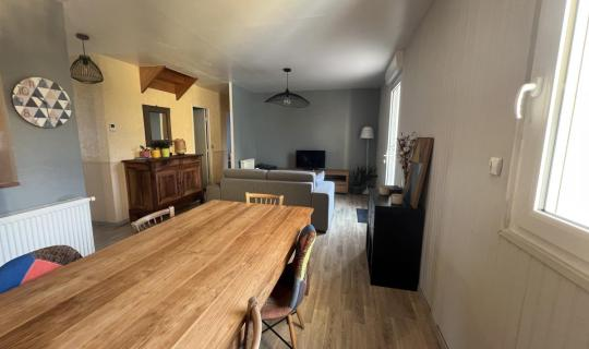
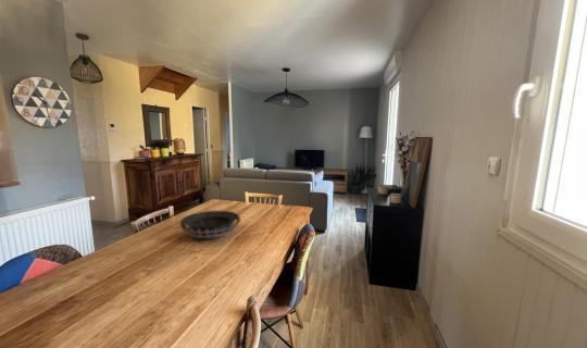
+ decorative bowl [178,210,242,239]
